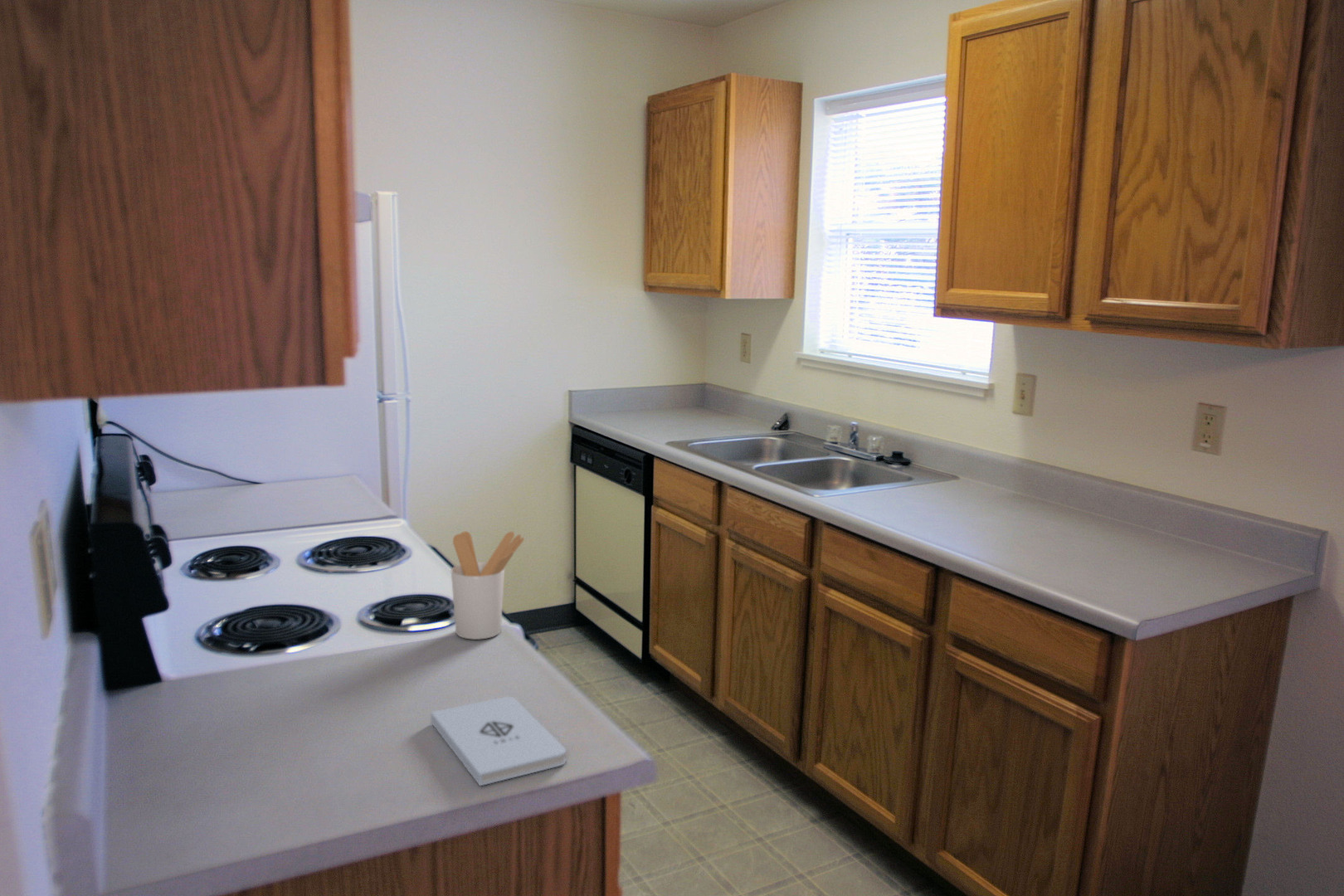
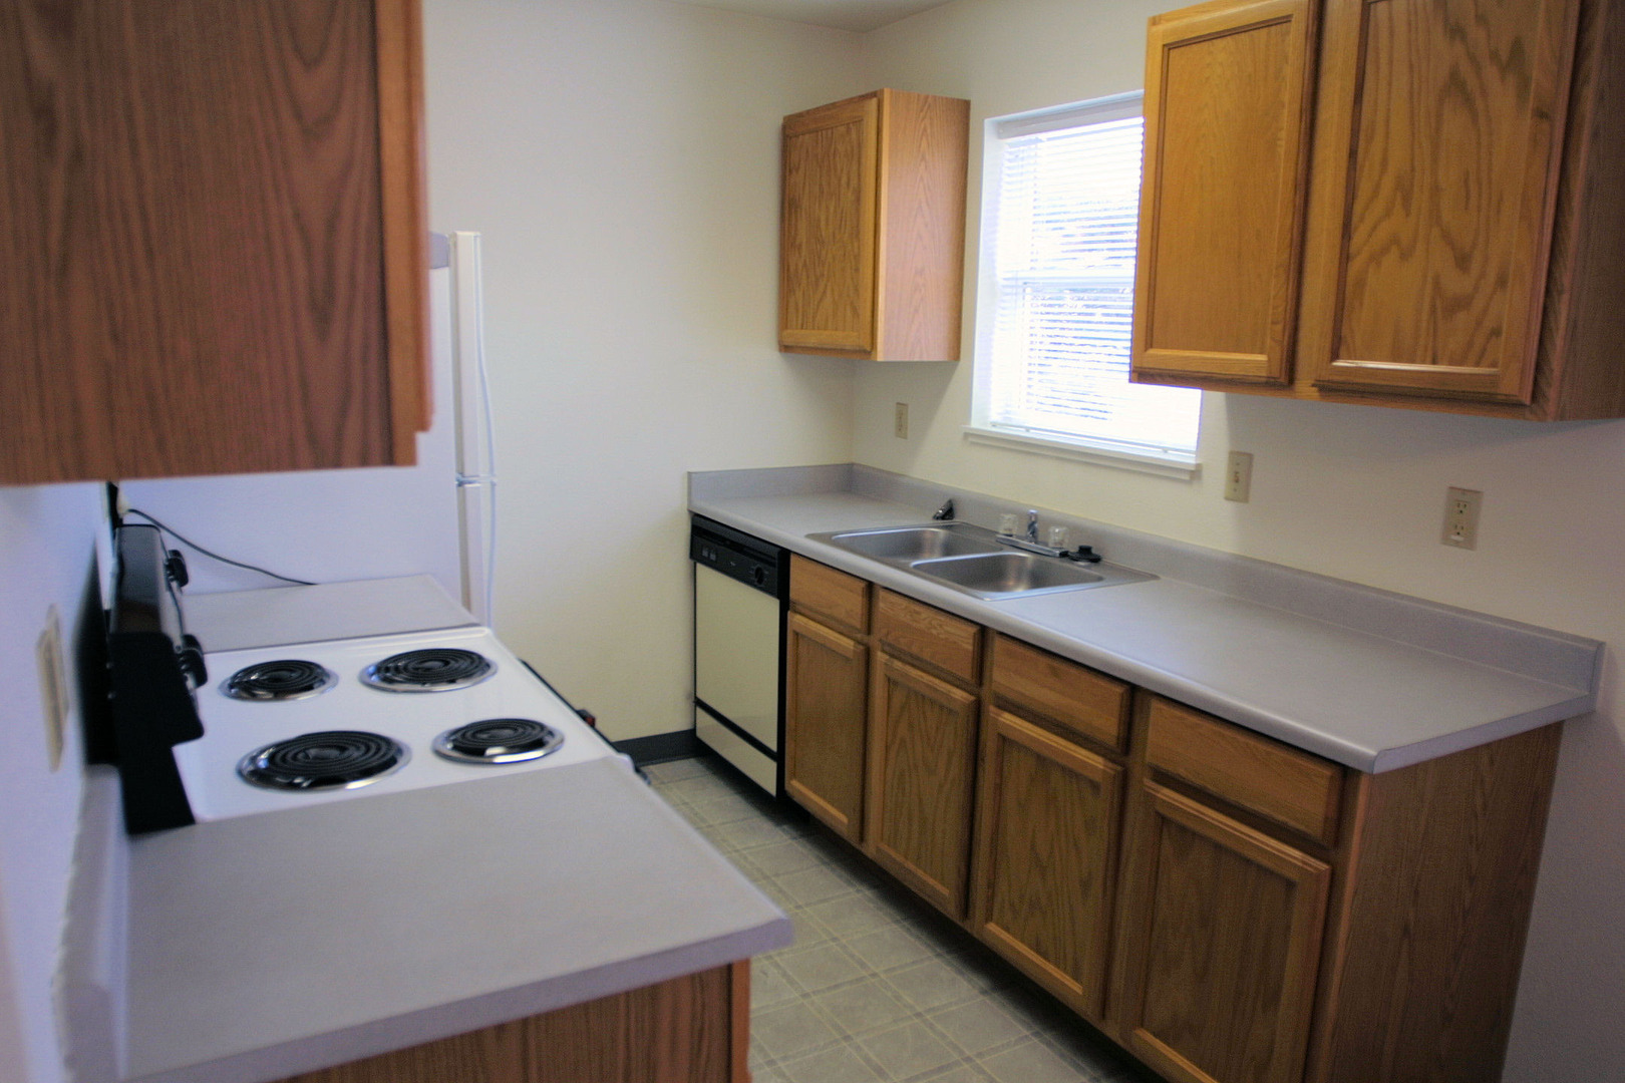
- utensil holder [450,530,525,640]
- notepad [430,696,567,786]
